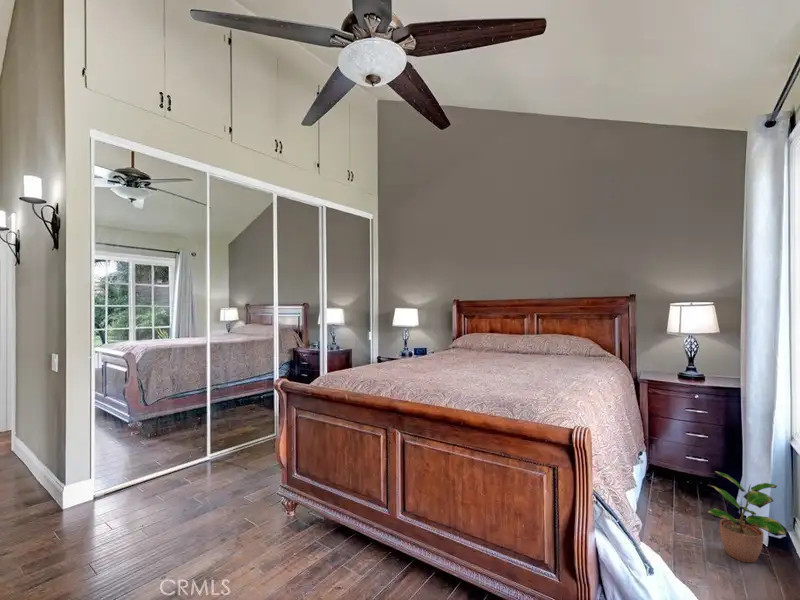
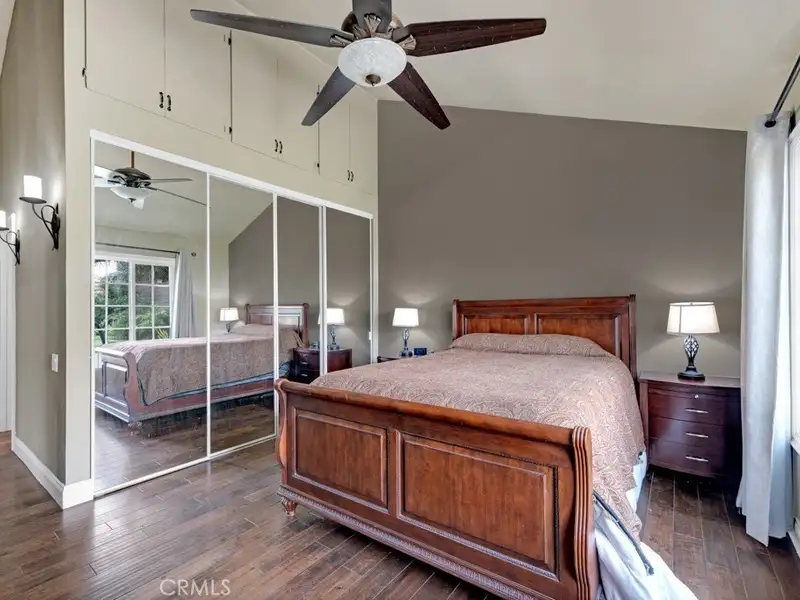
- potted plant [706,470,788,564]
